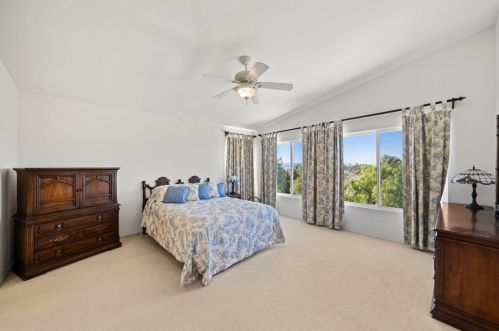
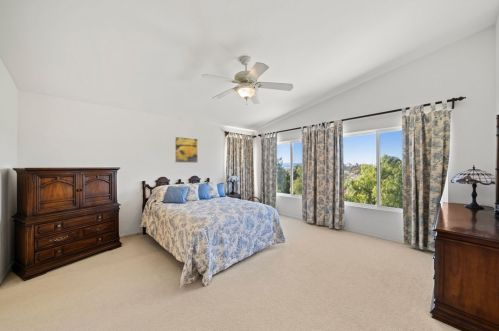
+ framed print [174,136,199,164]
